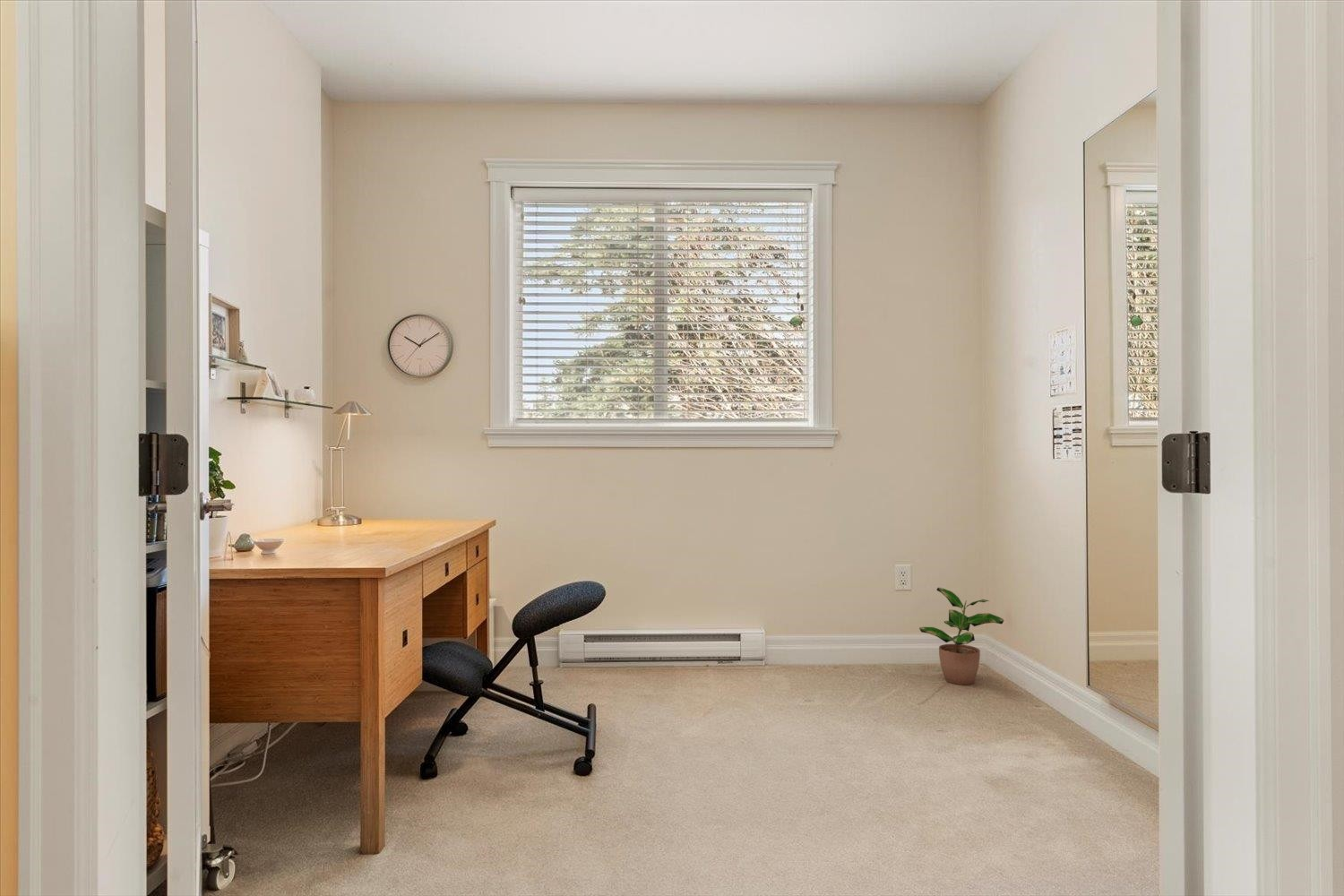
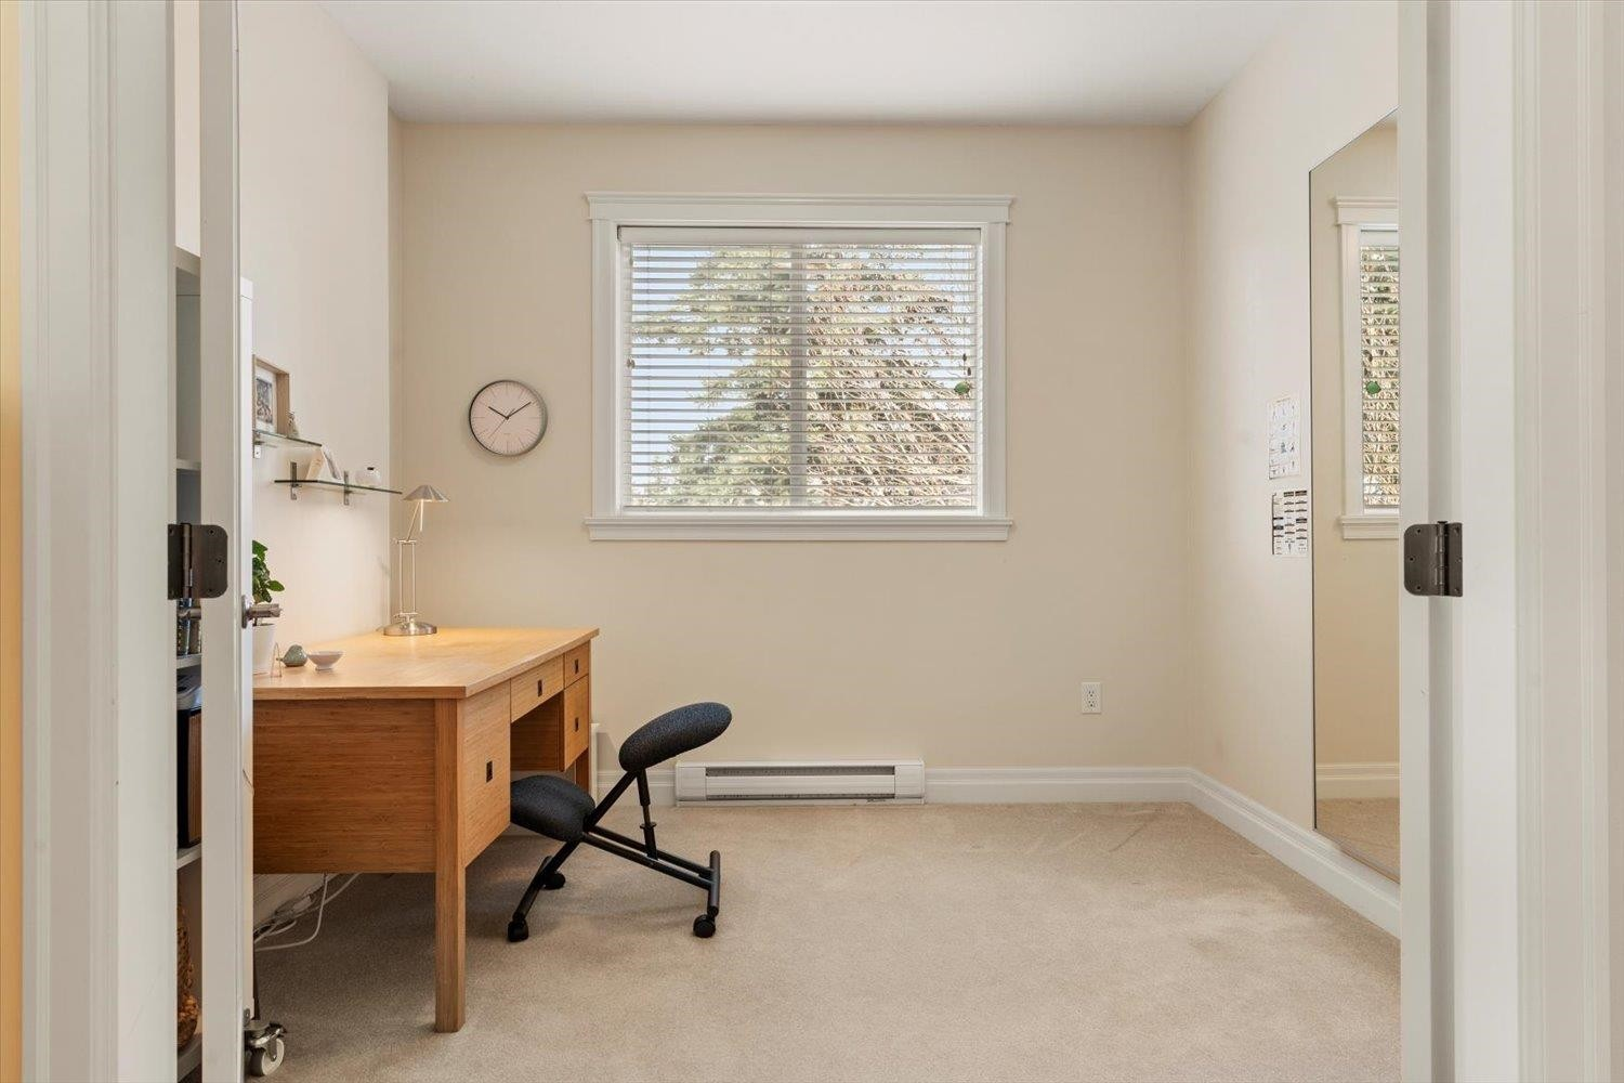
- potted plant [918,587,1004,685]
